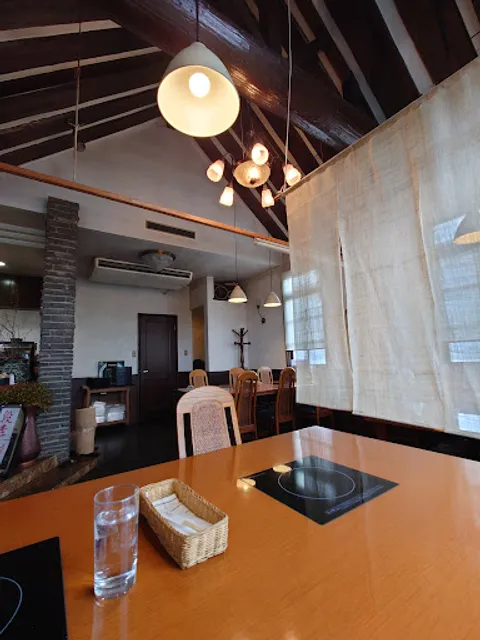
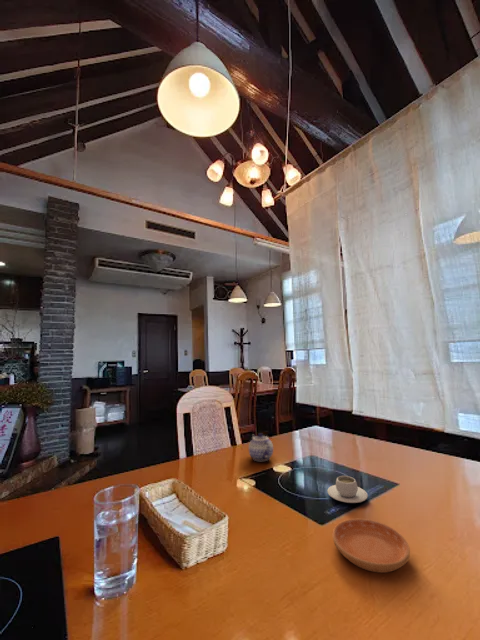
+ teapot [248,432,274,462]
+ saucer [332,518,411,574]
+ teacup [326,475,369,504]
